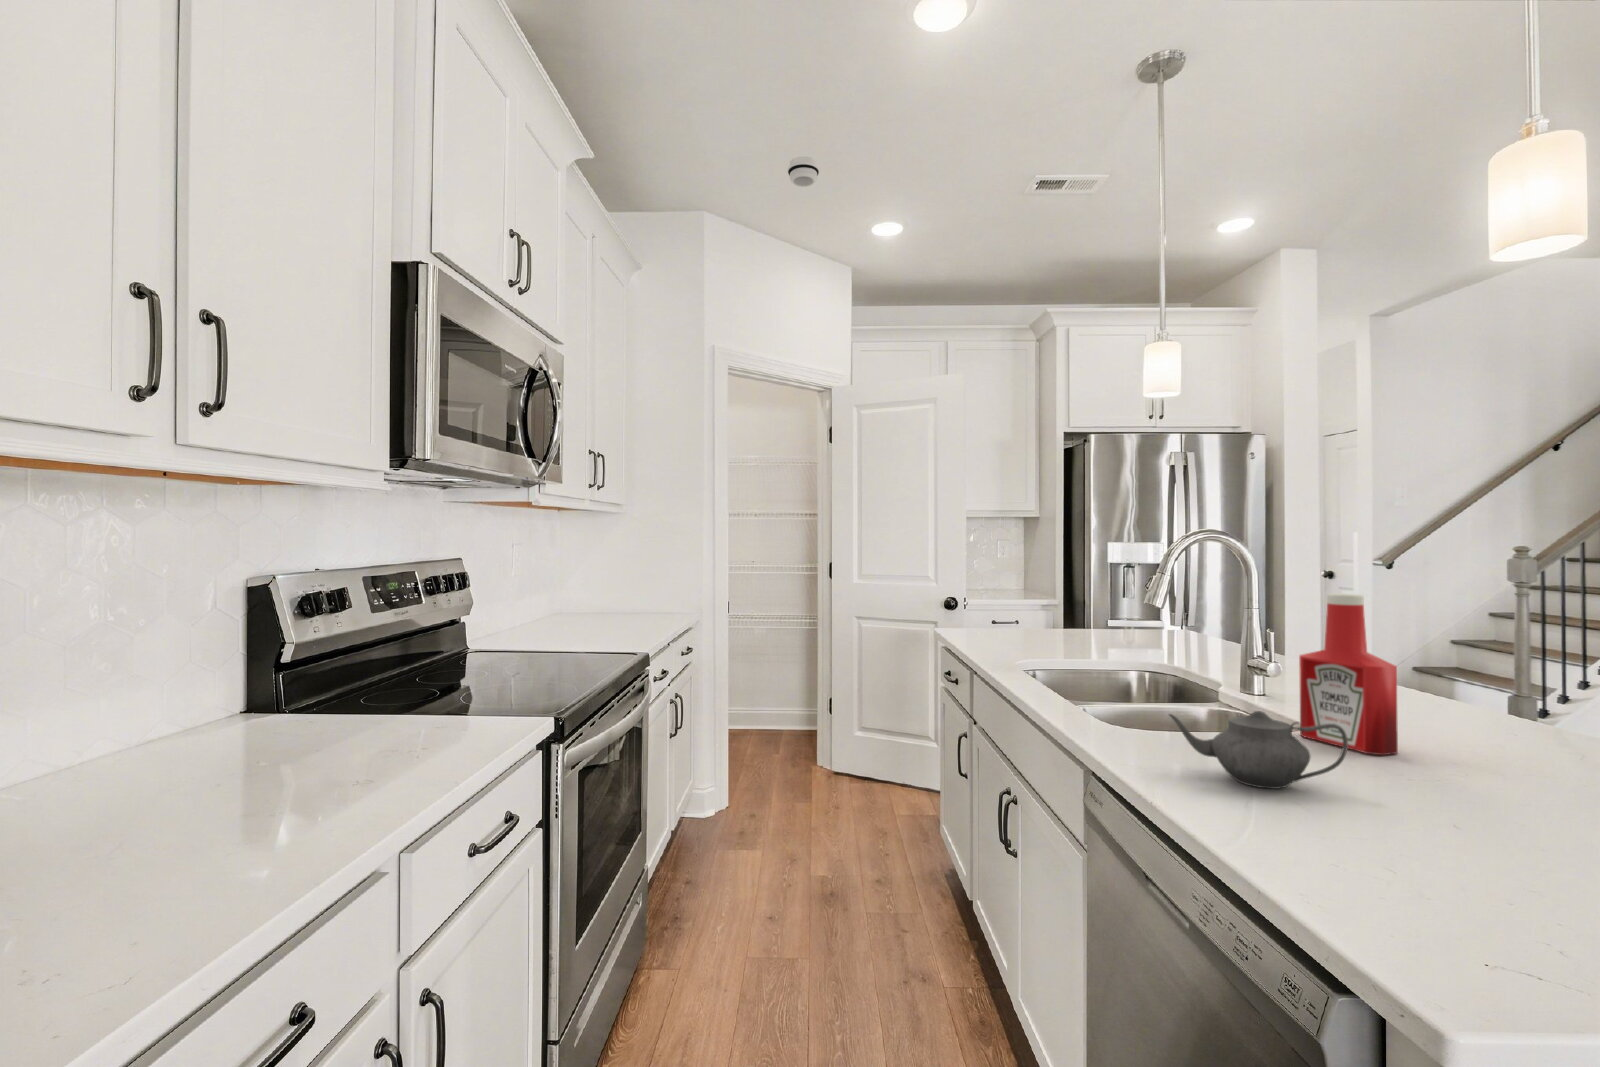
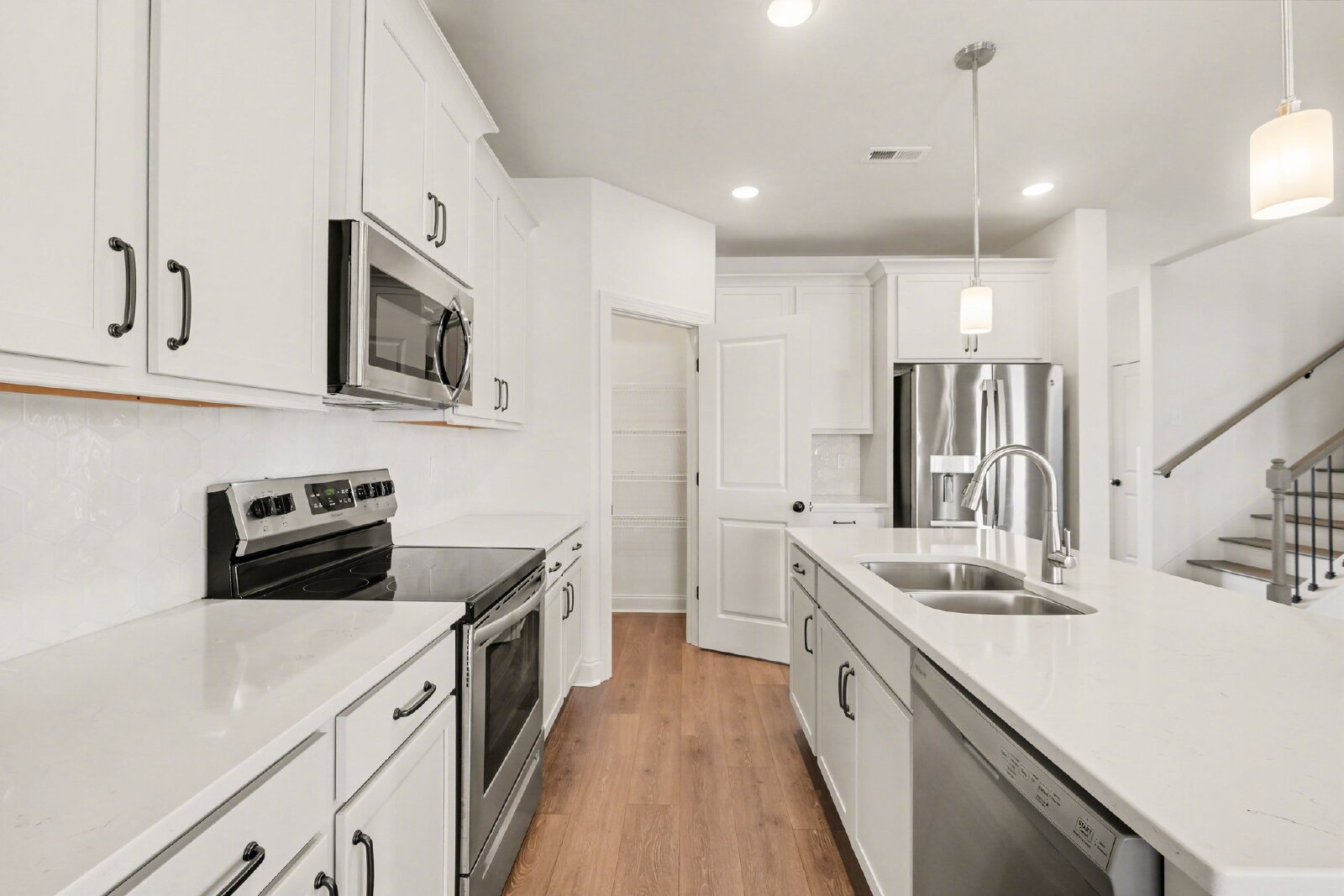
- smoke detector [787,156,820,188]
- teapot [1167,710,1348,790]
- soap bottle [1298,592,1399,756]
